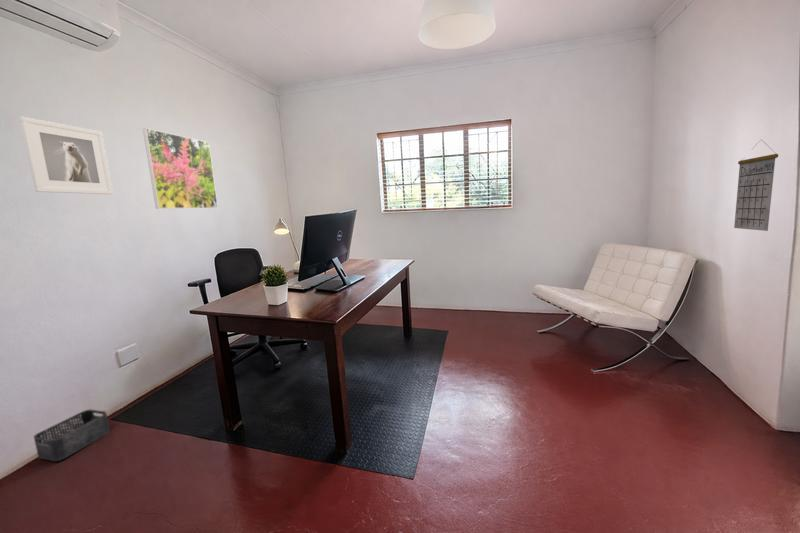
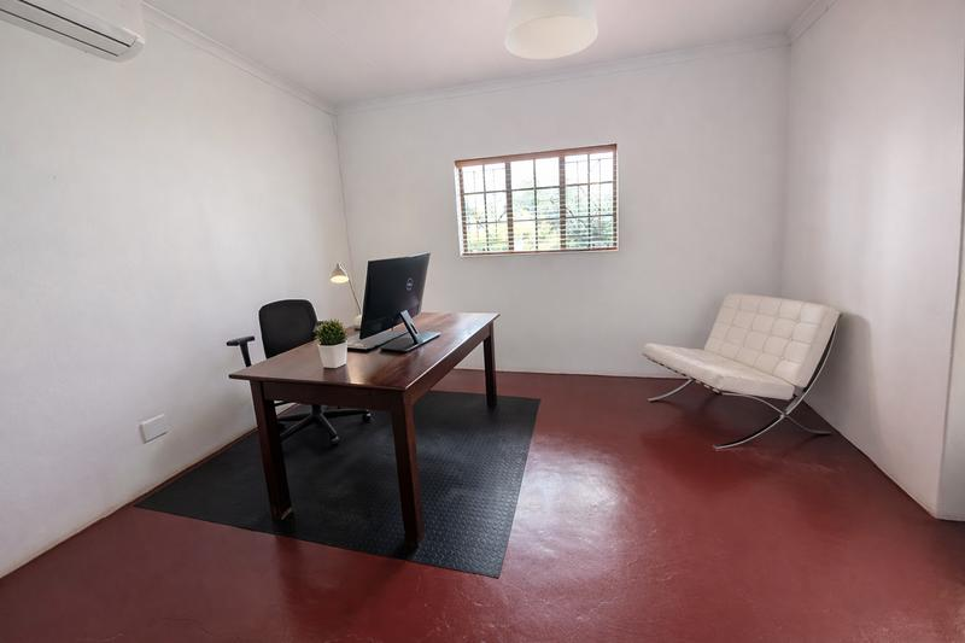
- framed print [142,127,219,210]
- storage bin [33,408,111,462]
- calendar [733,140,779,232]
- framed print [18,116,114,195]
